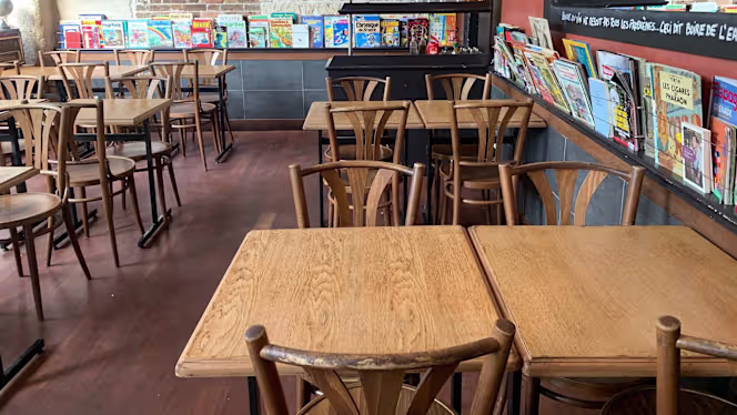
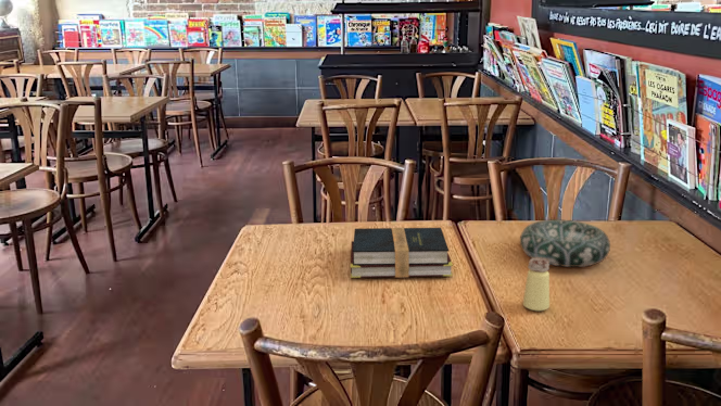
+ hardback book [350,227,454,279]
+ decorative bowl [519,218,611,268]
+ saltshaker [522,258,551,313]
